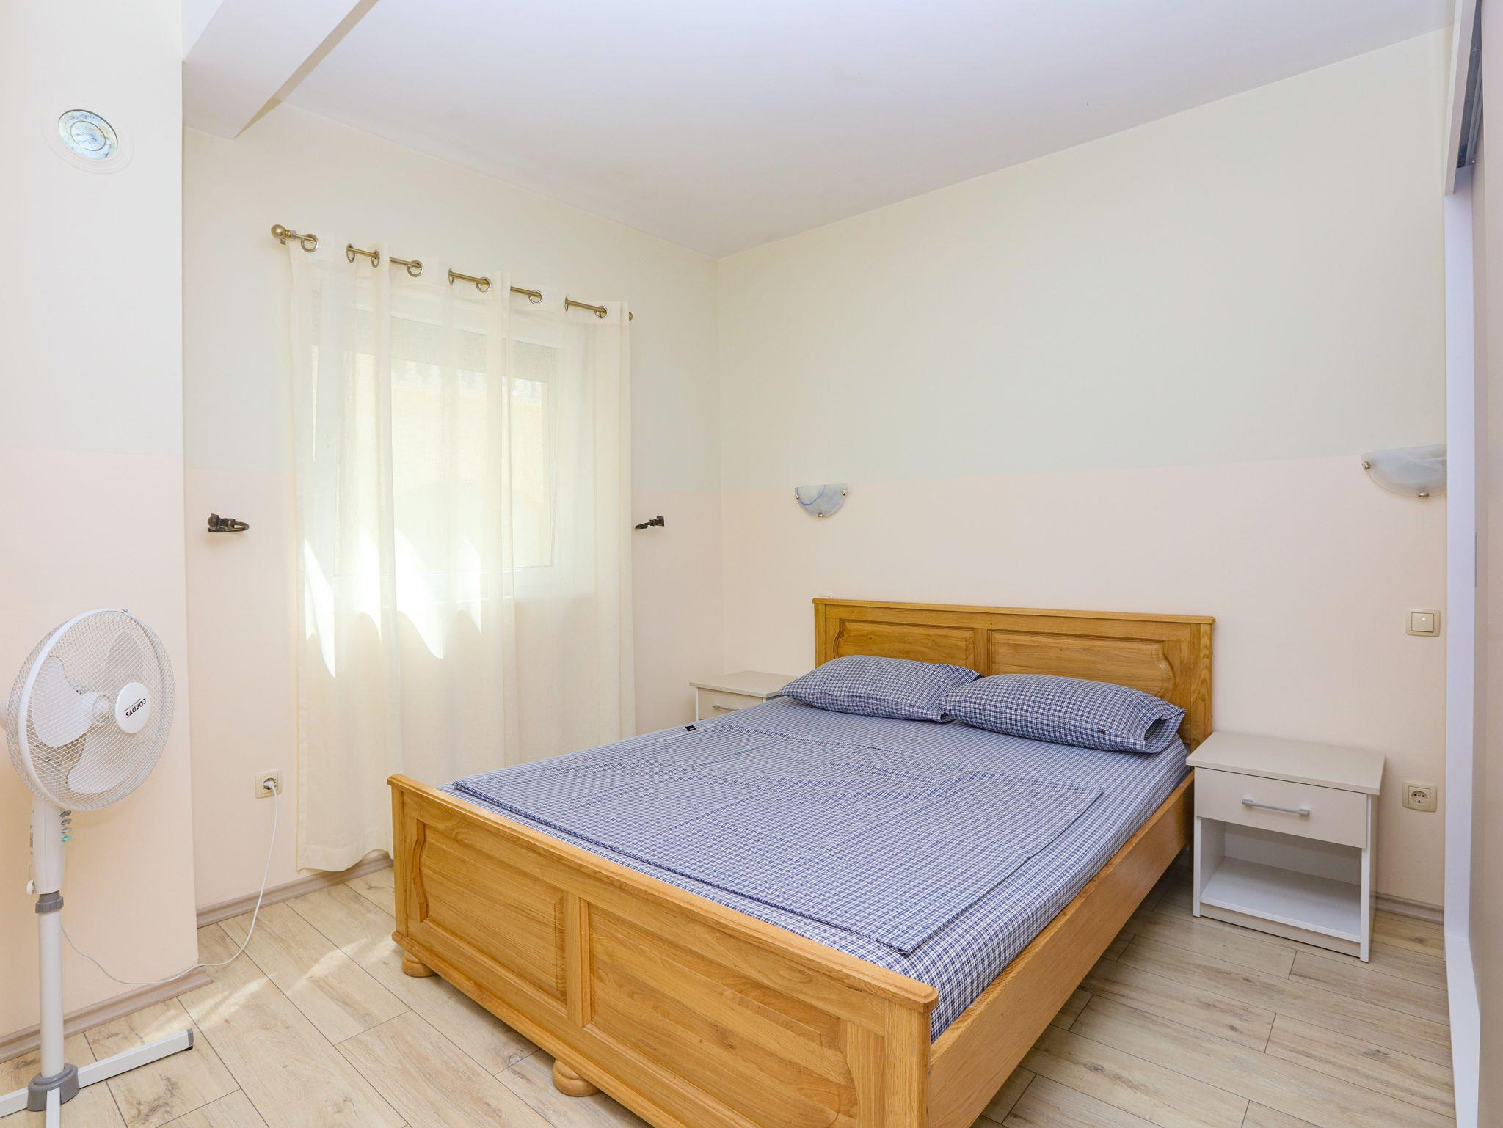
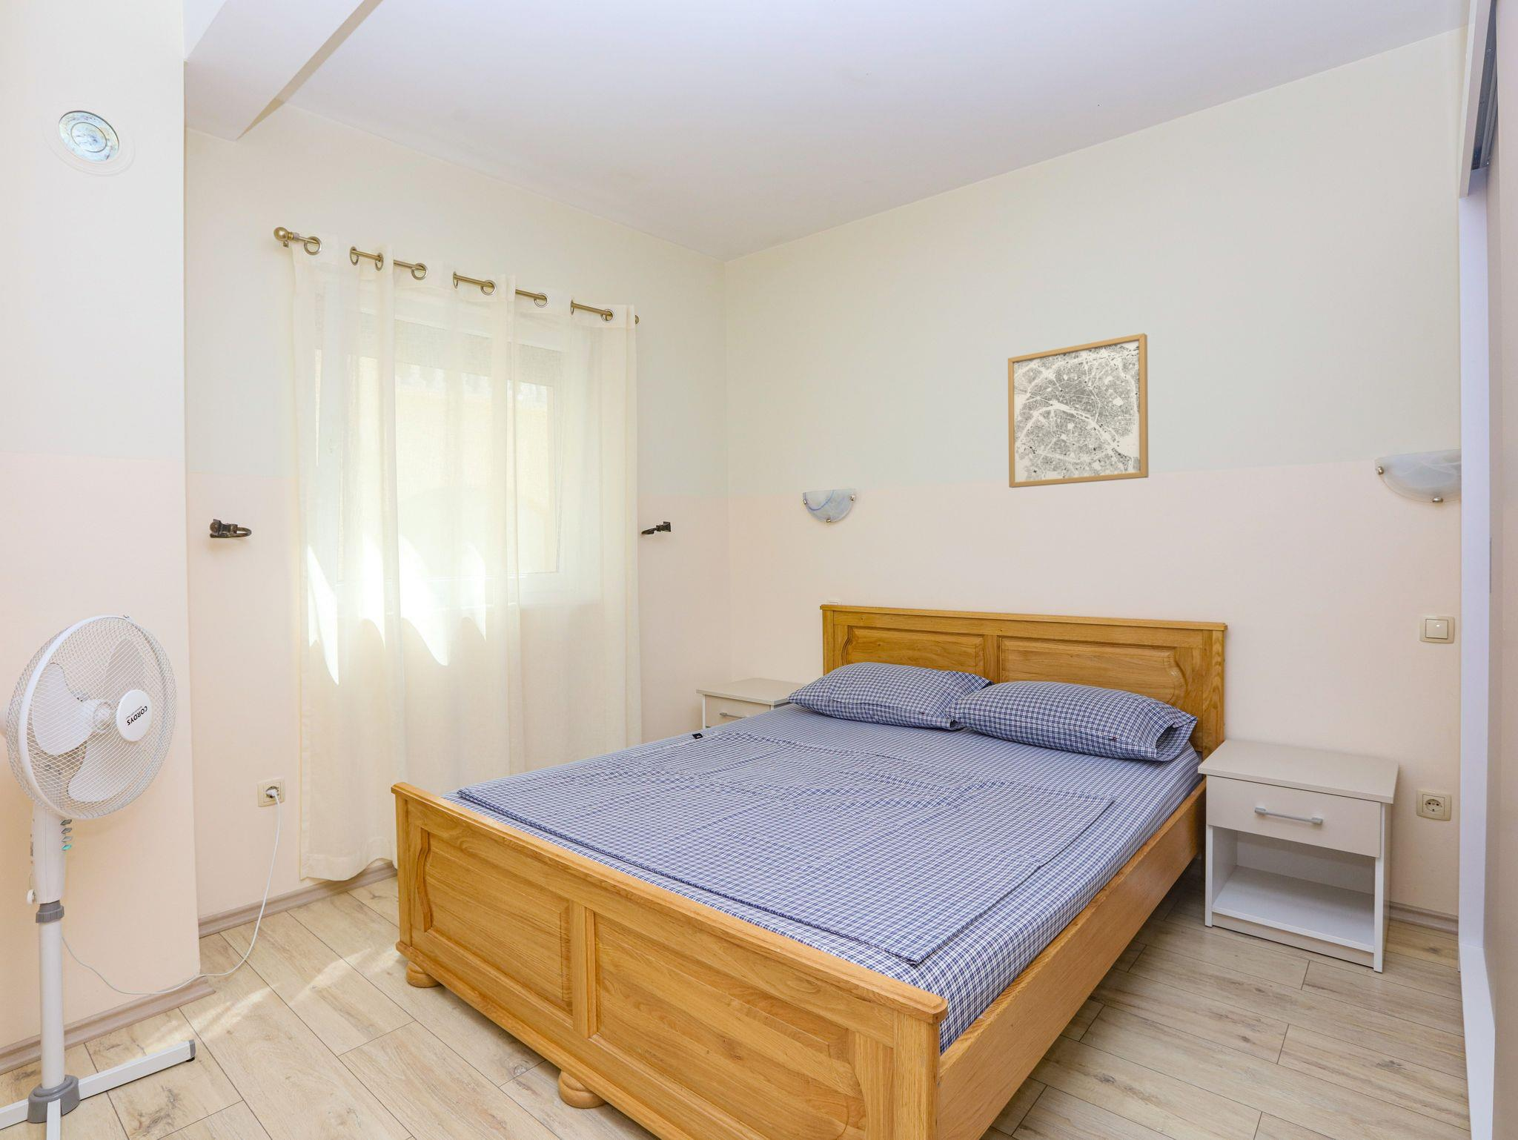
+ wall art [1007,333,1149,489]
